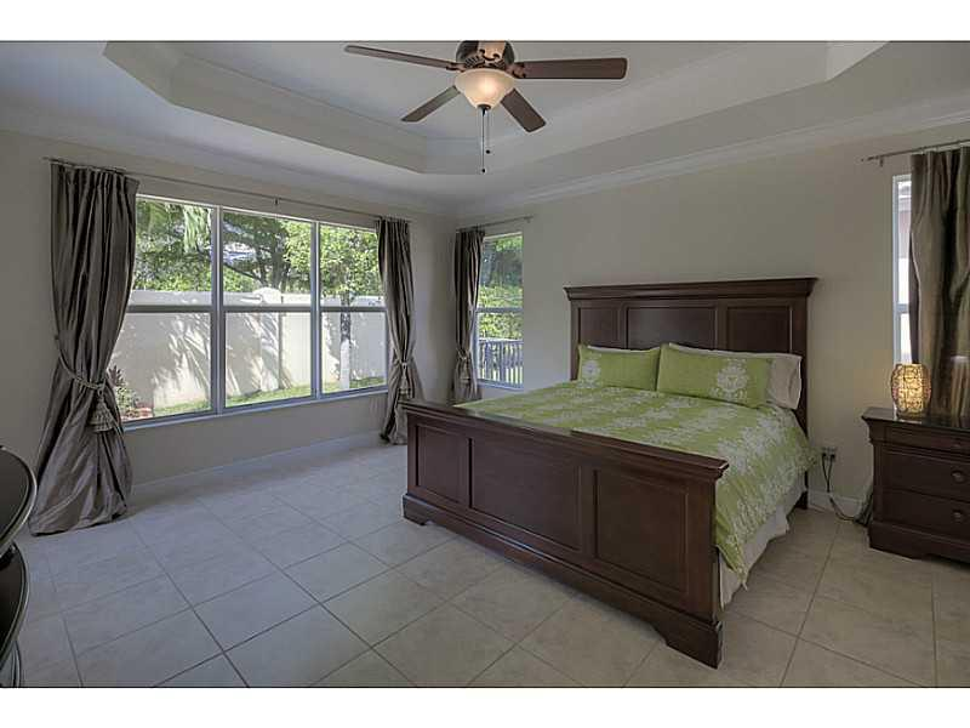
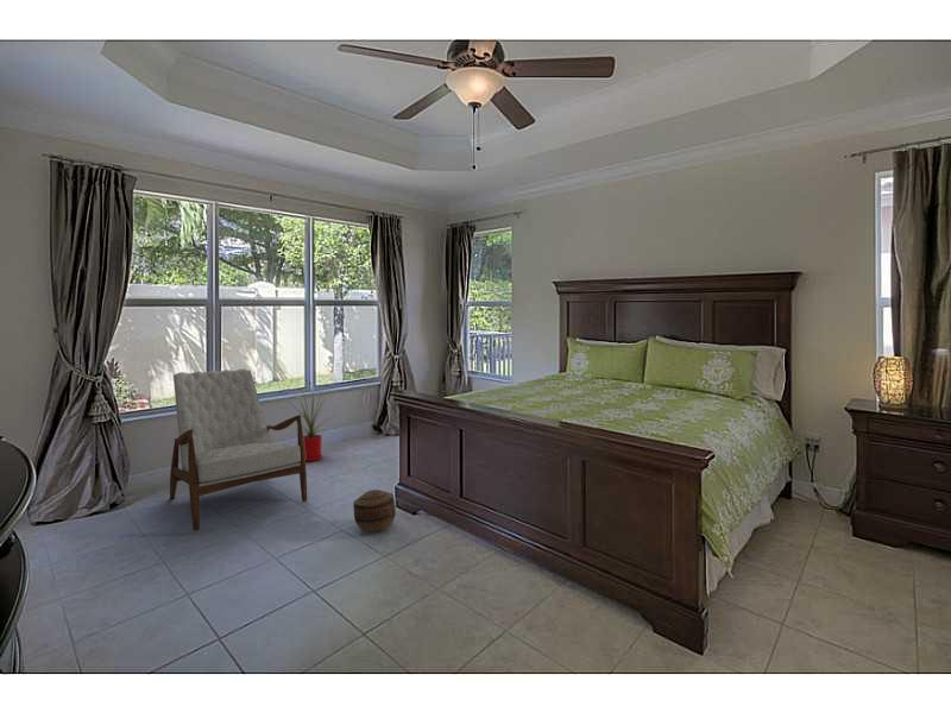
+ house plant [282,385,338,462]
+ basket [352,488,397,532]
+ armchair [169,367,308,532]
